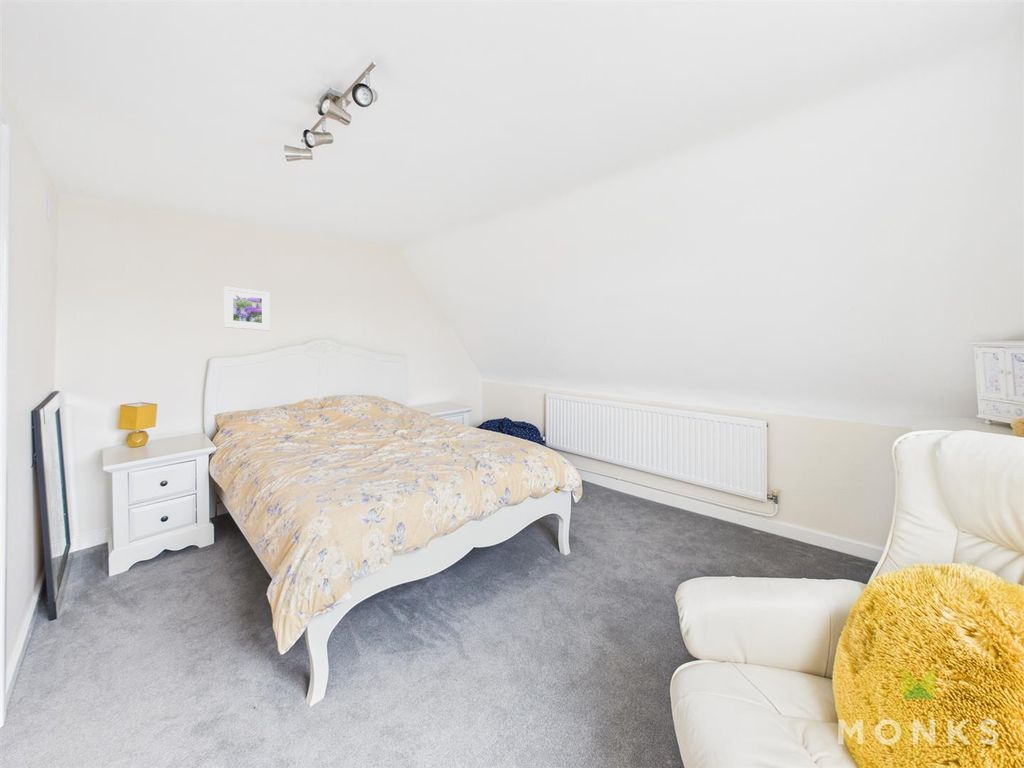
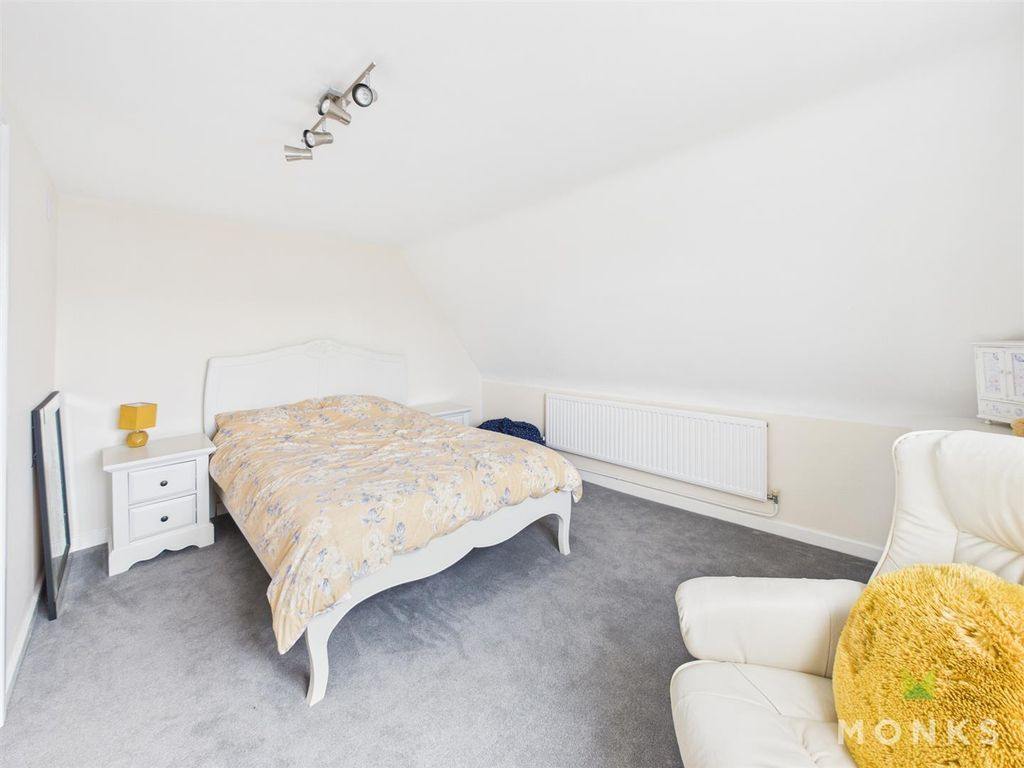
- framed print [223,285,271,332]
